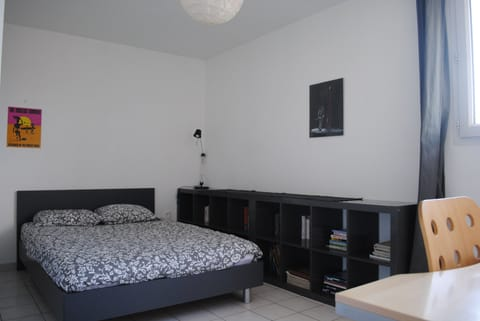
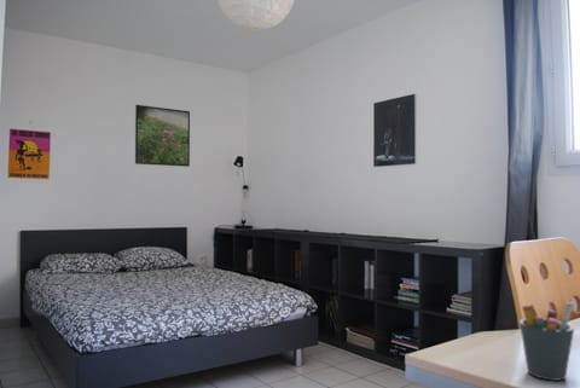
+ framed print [134,104,191,168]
+ pen holder [518,301,575,382]
